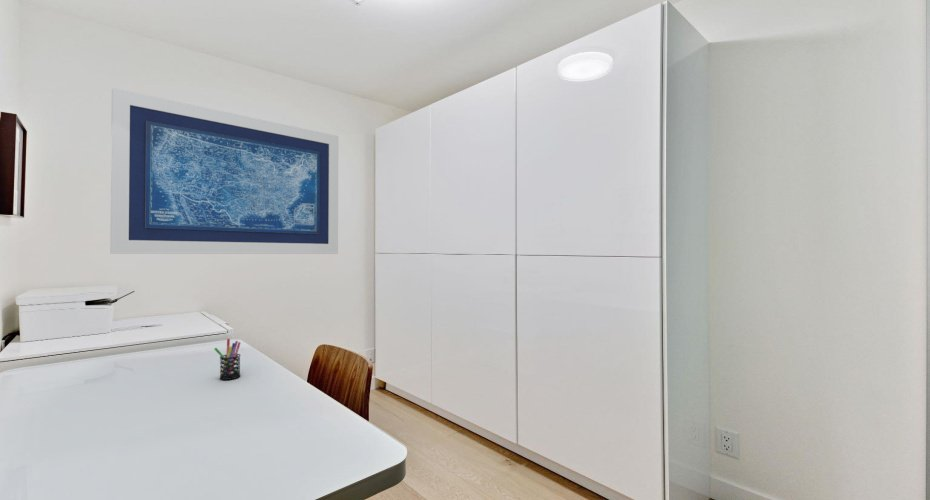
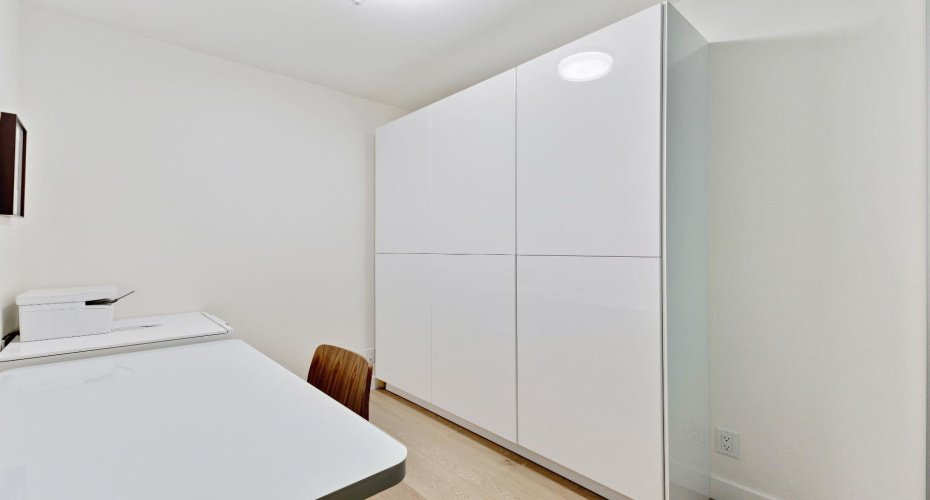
- wall art [109,87,339,255]
- pen holder [214,338,241,381]
